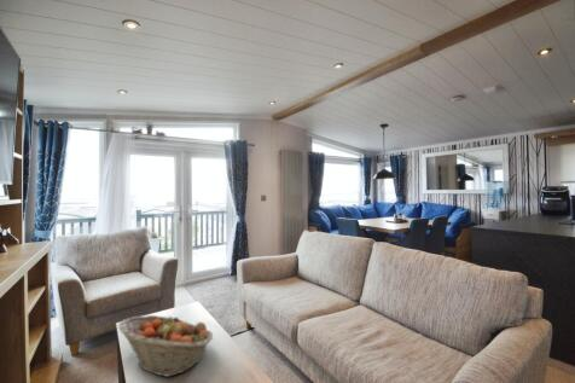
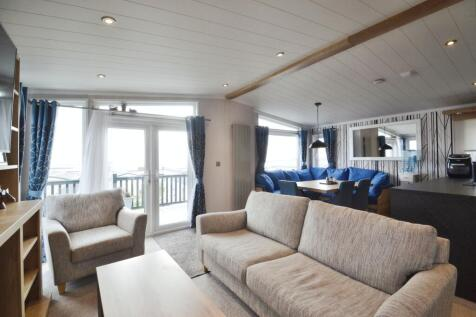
- fruit basket [117,314,214,378]
